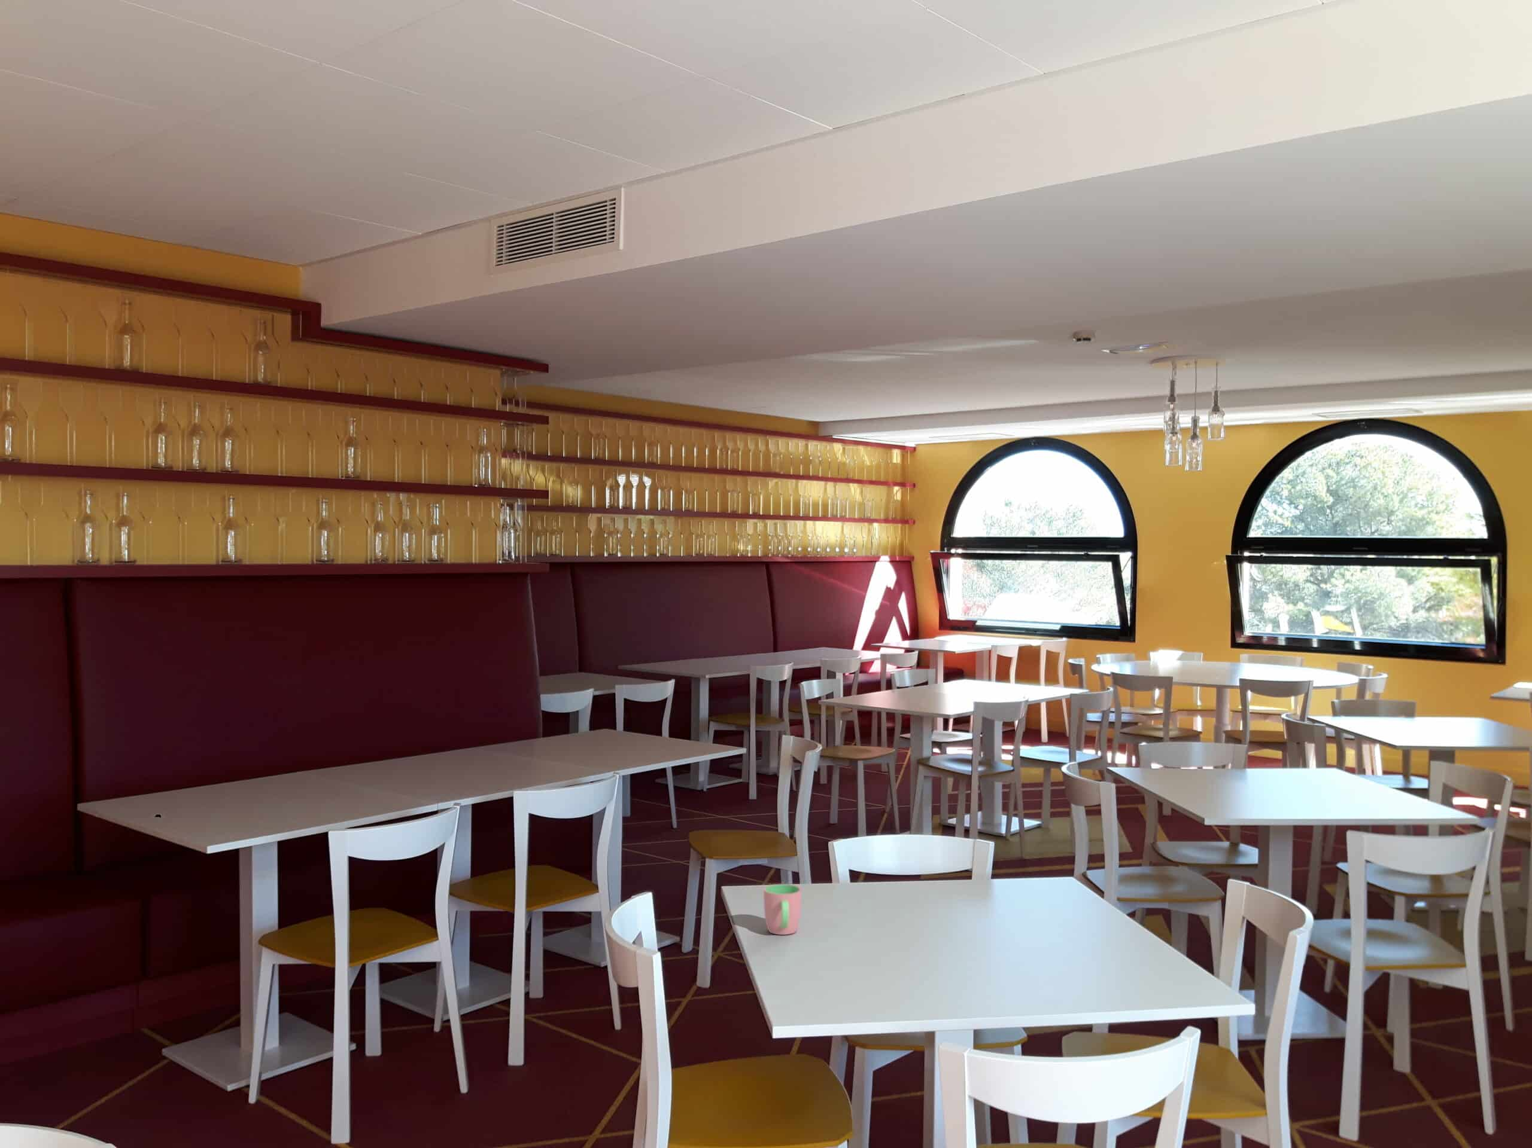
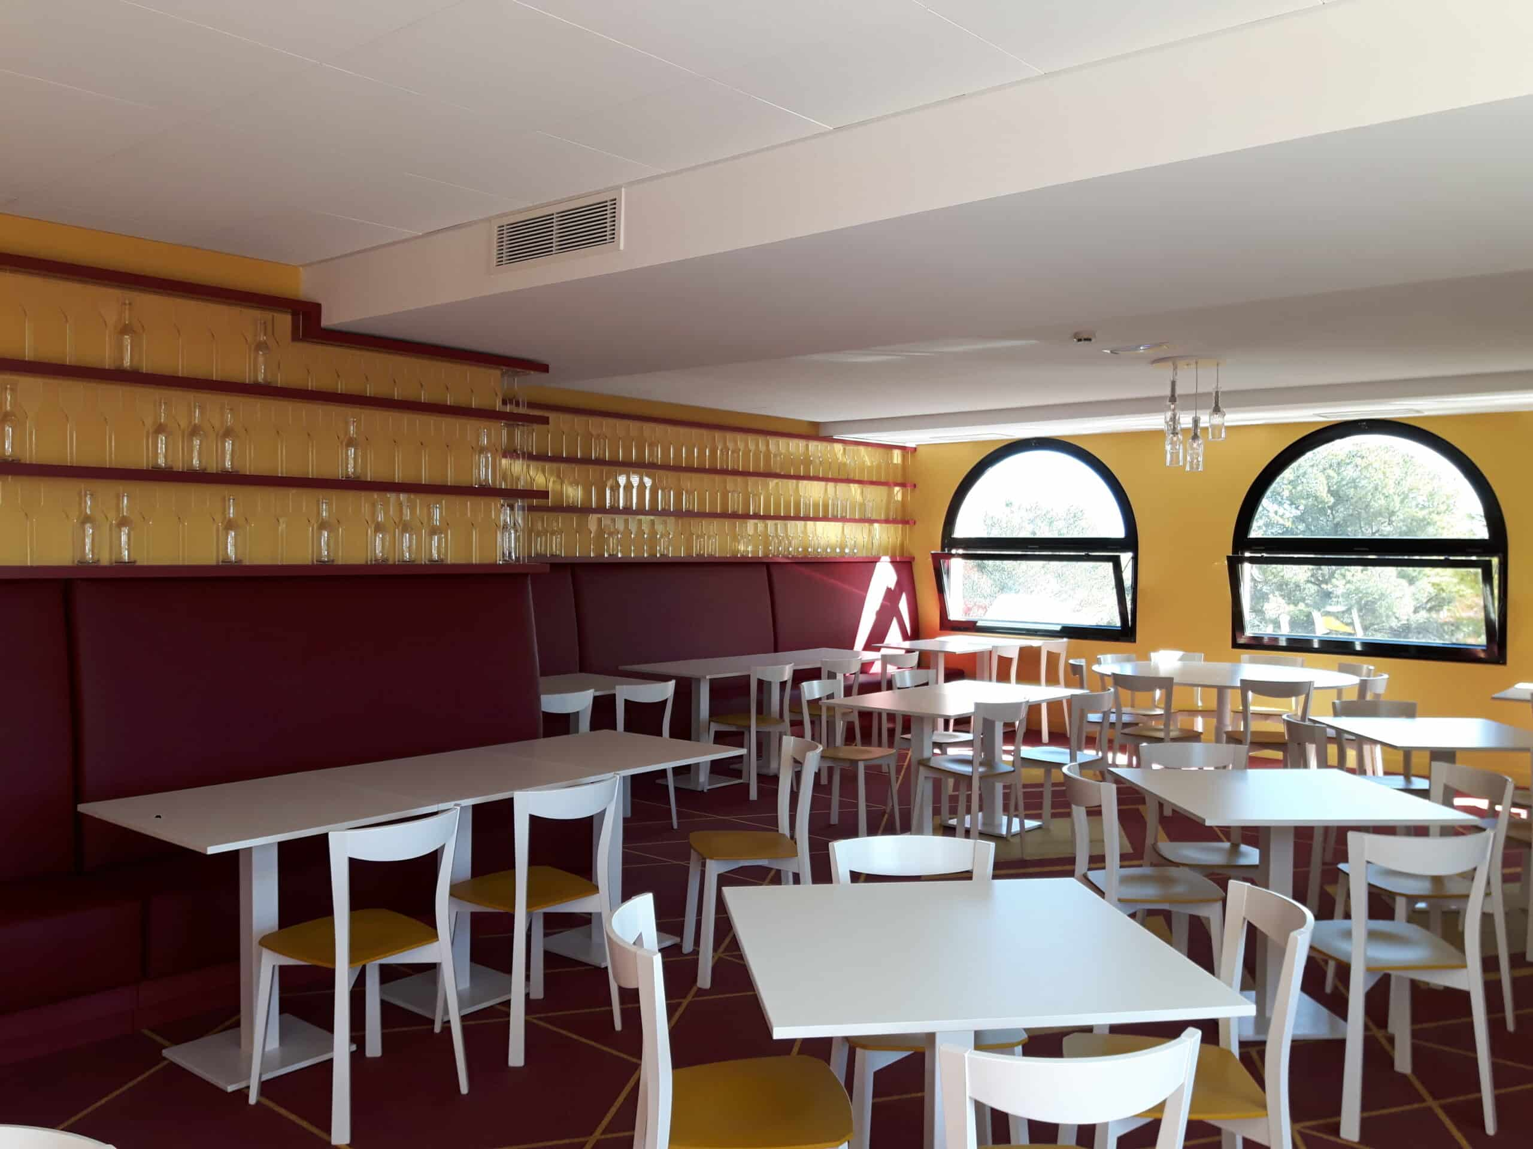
- cup [764,884,802,935]
